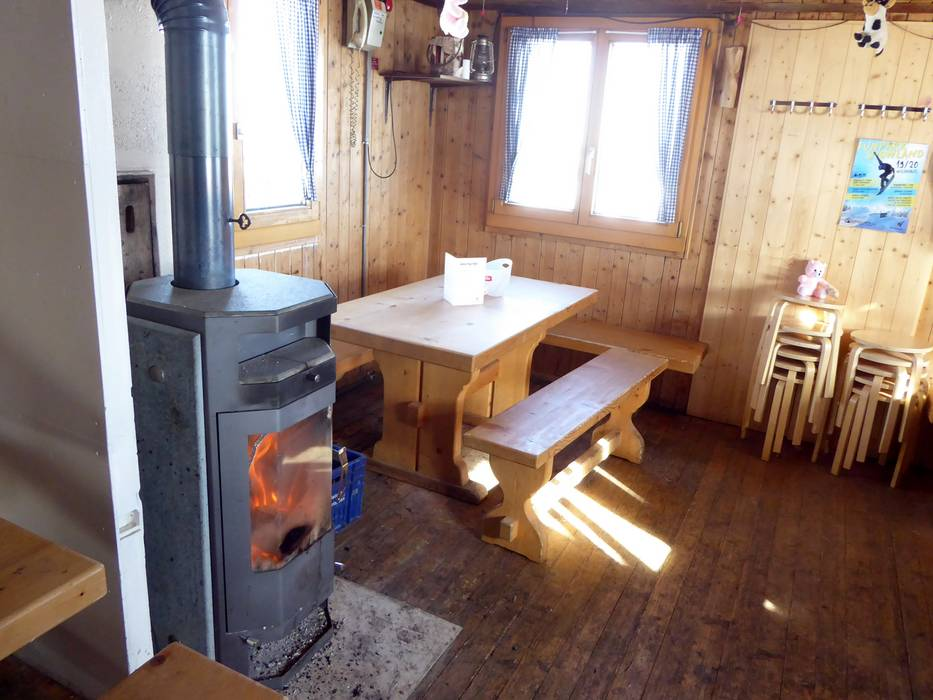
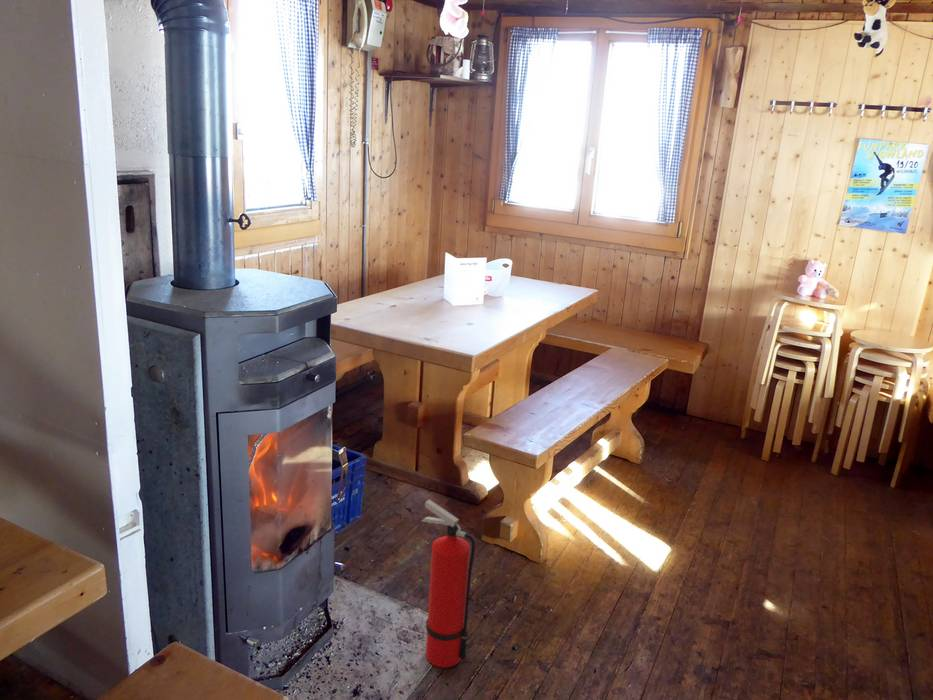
+ fire extinguisher [421,499,476,669]
